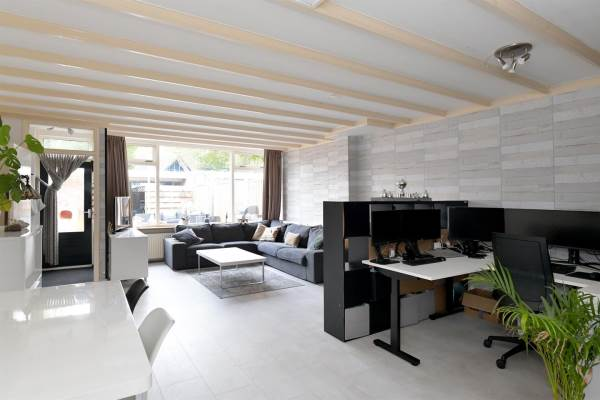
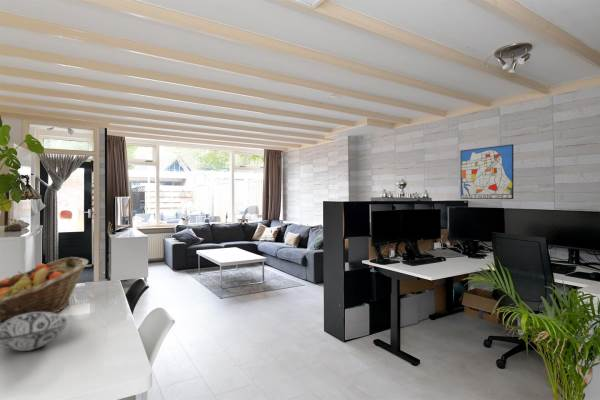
+ wall art [460,143,515,200]
+ decorative bowl [0,312,69,352]
+ fruit basket [0,256,89,323]
